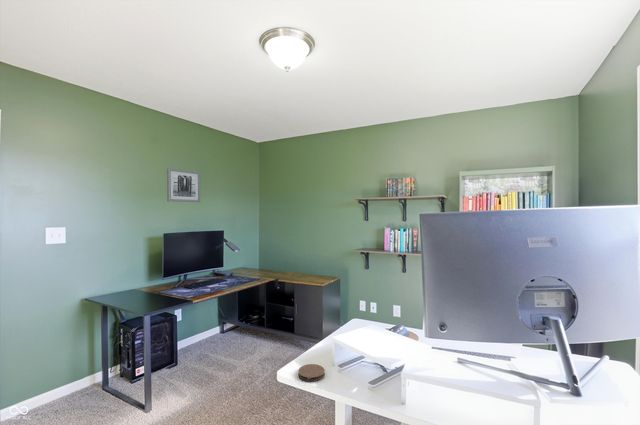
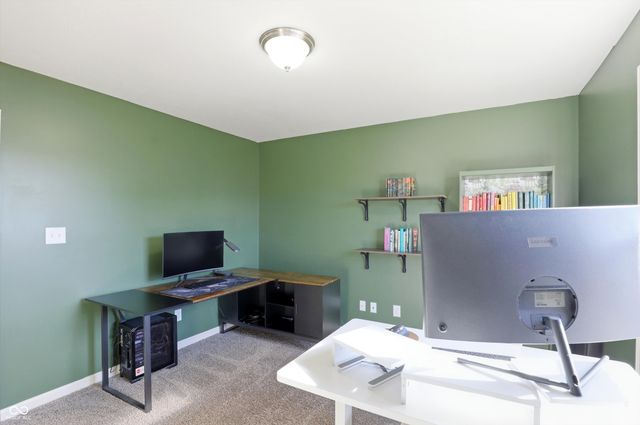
- coaster [297,363,326,382]
- wall art [166,167,201,203]
